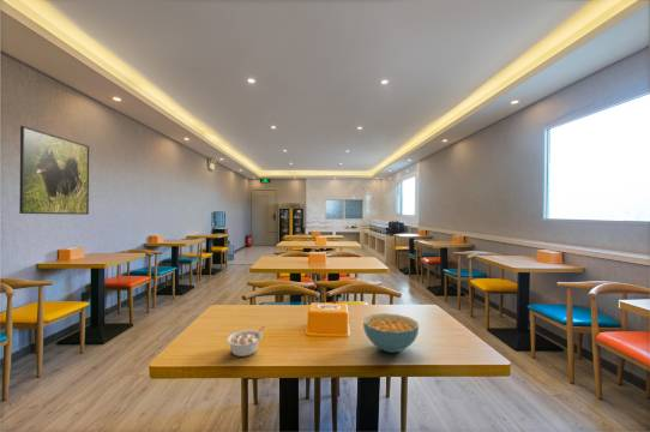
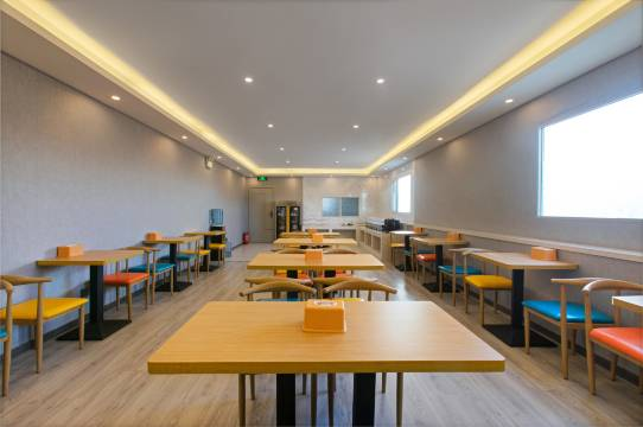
- legume [225,325,266,358]
- cereal bowl [362,312,420,354]
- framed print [18,125,90,216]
